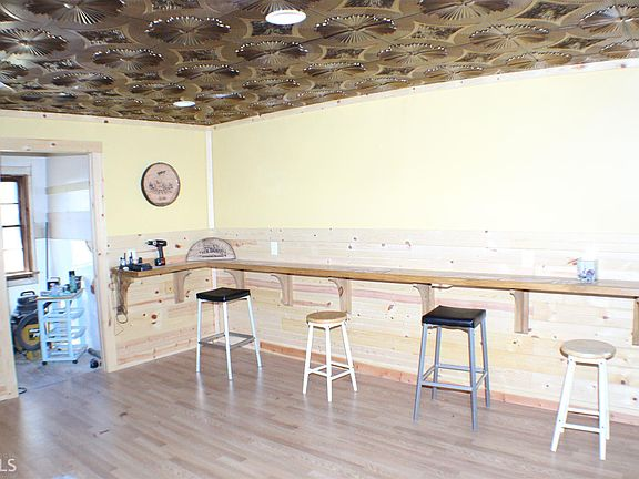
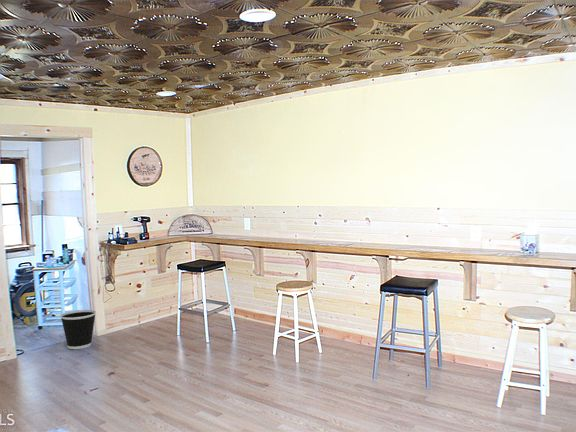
+ wastebasket [59,309,97,350]
